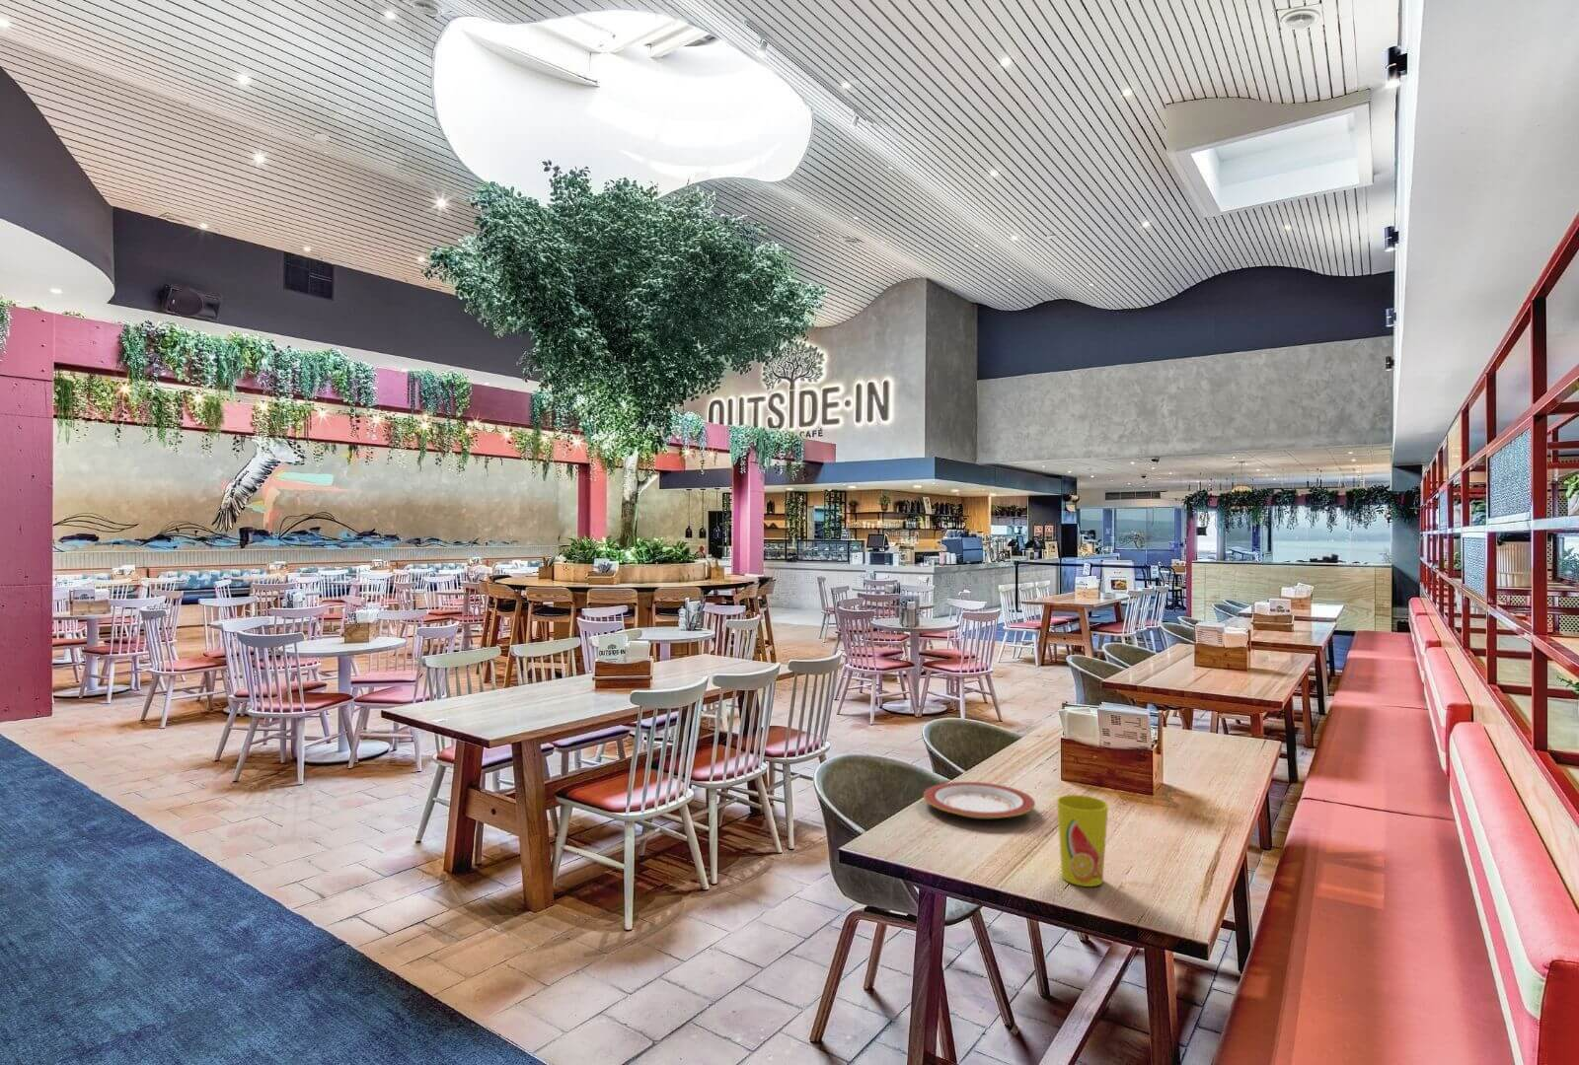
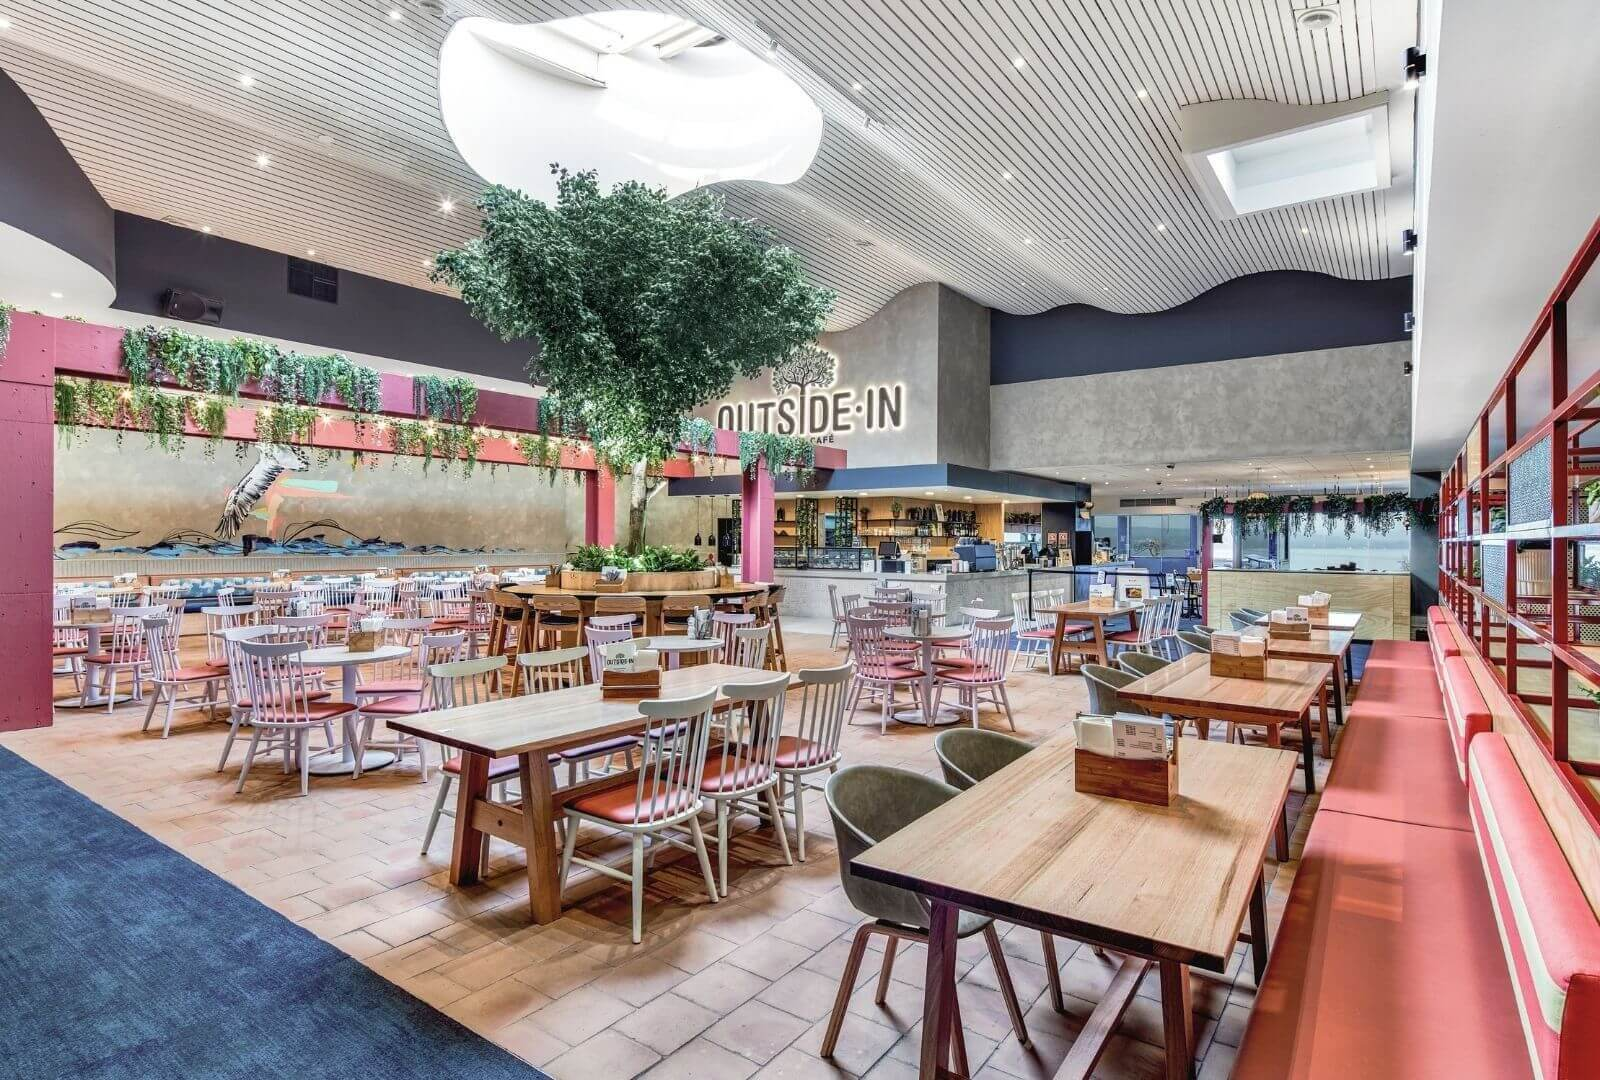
- cup [1056,794,1109,888]
- plate [923,781,1037,820]
